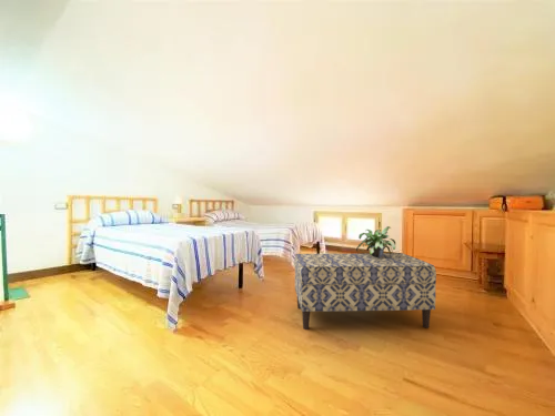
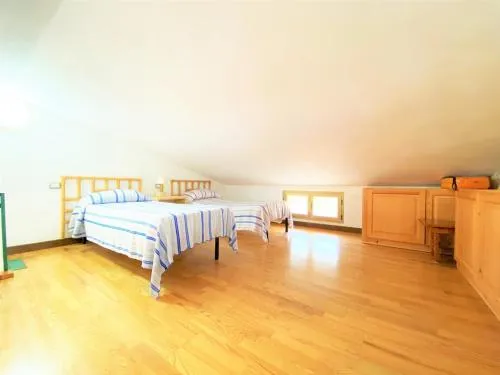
- bench [293,252,437,331]
- potted plant [355,225,396,257]
